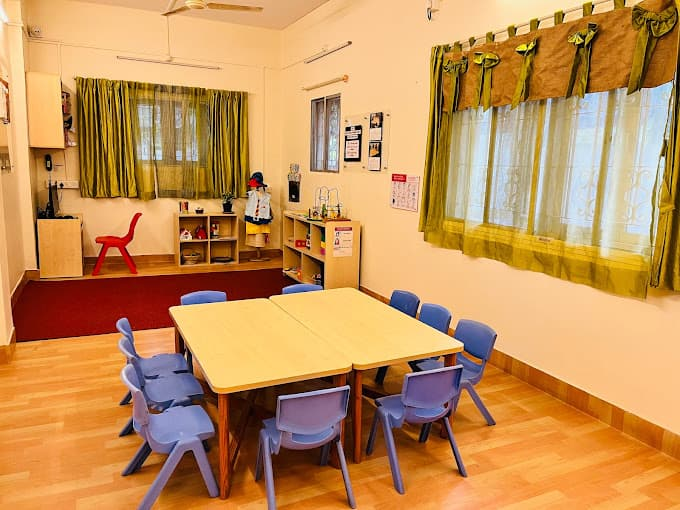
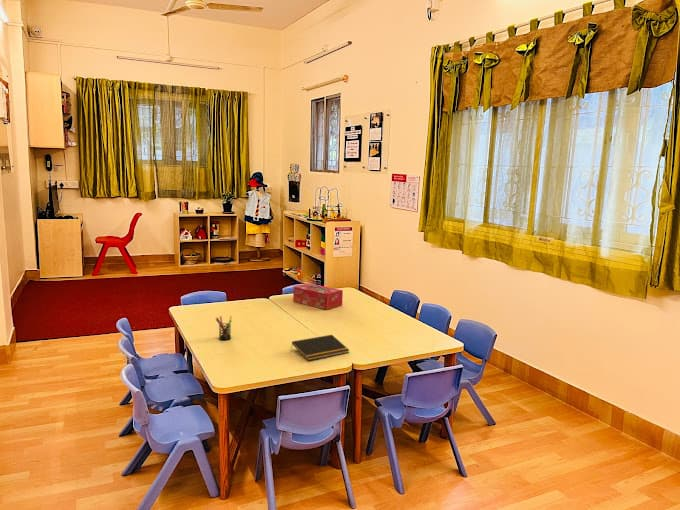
+ notepad [290,334,350,362]
+ pen holder [215,315,233,341]
+ tissue box [292,282,344,310]
